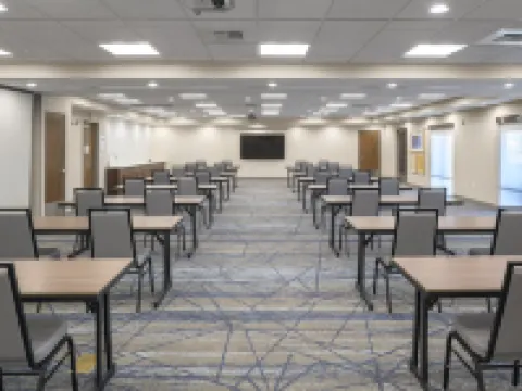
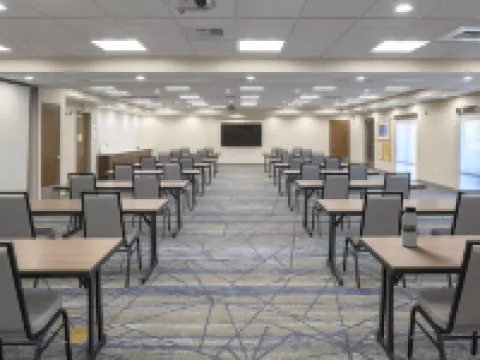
+ water bottle [401,205,419,248]
